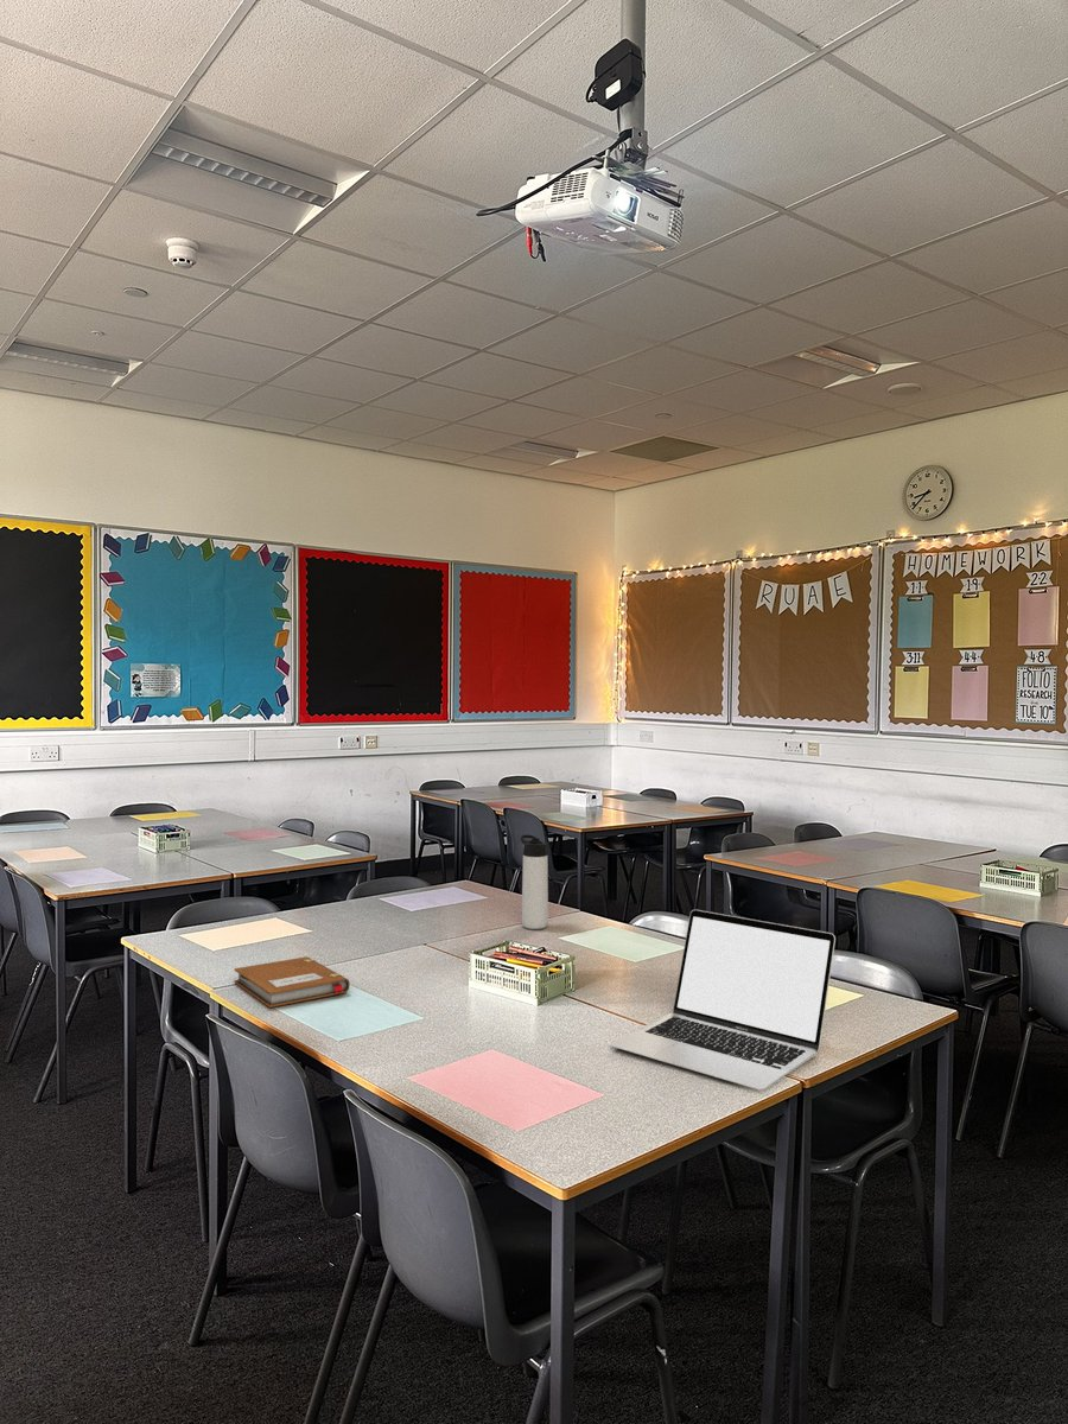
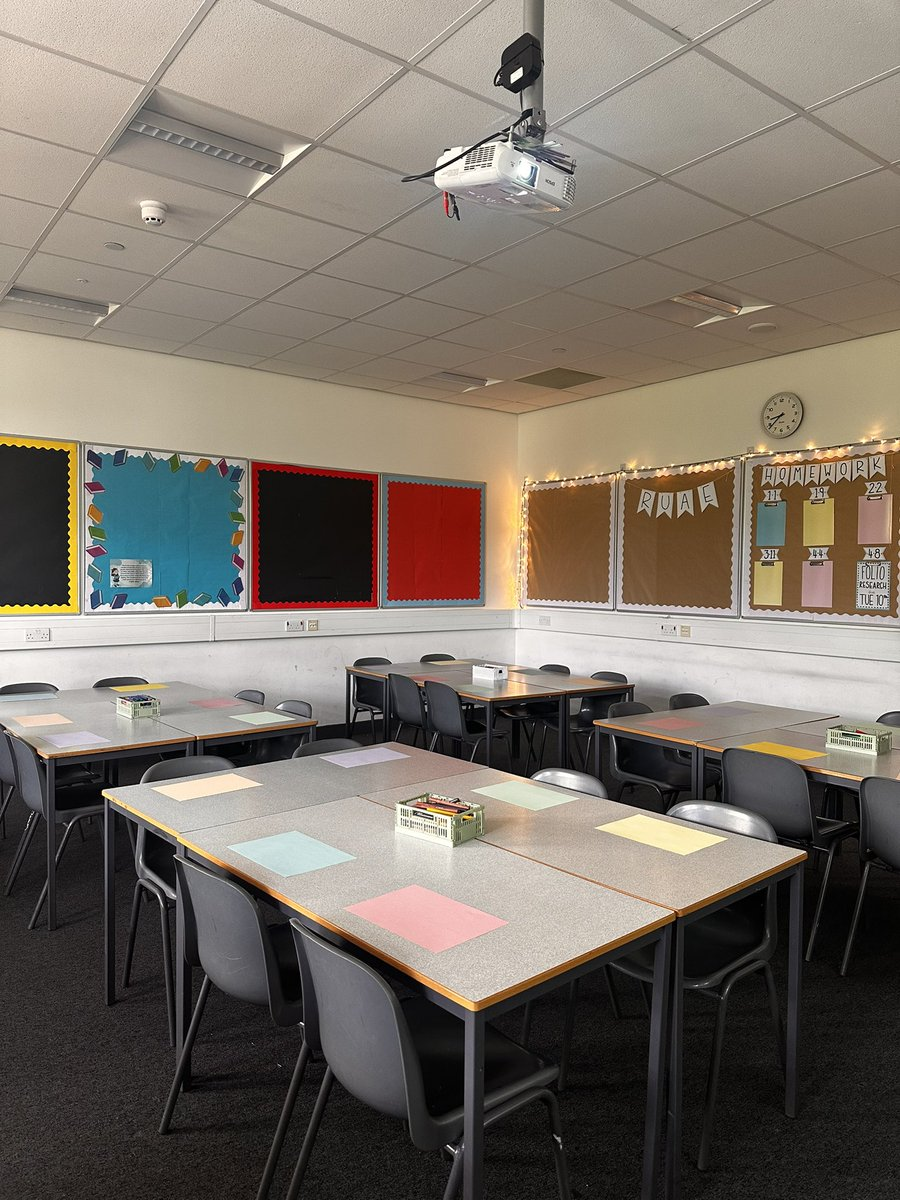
- notebook [234,955,351,1009]
- thermos bottle [520,834,549,930]
- laptop [610,909,837,1091]
